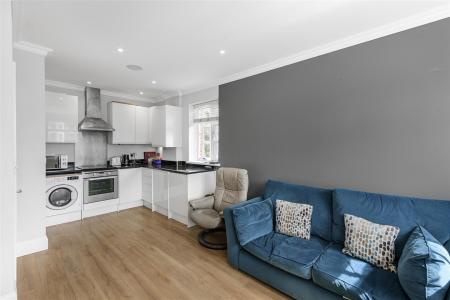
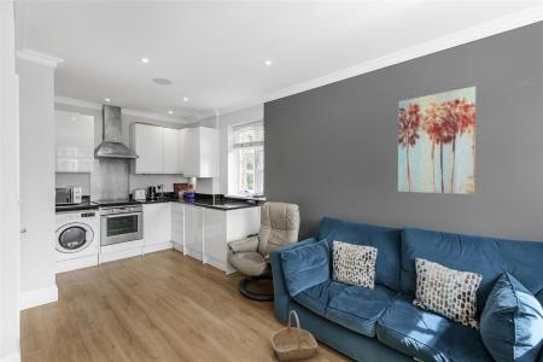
+ wall art [397,86,477,195]
+ basket [269,309,319,362]
